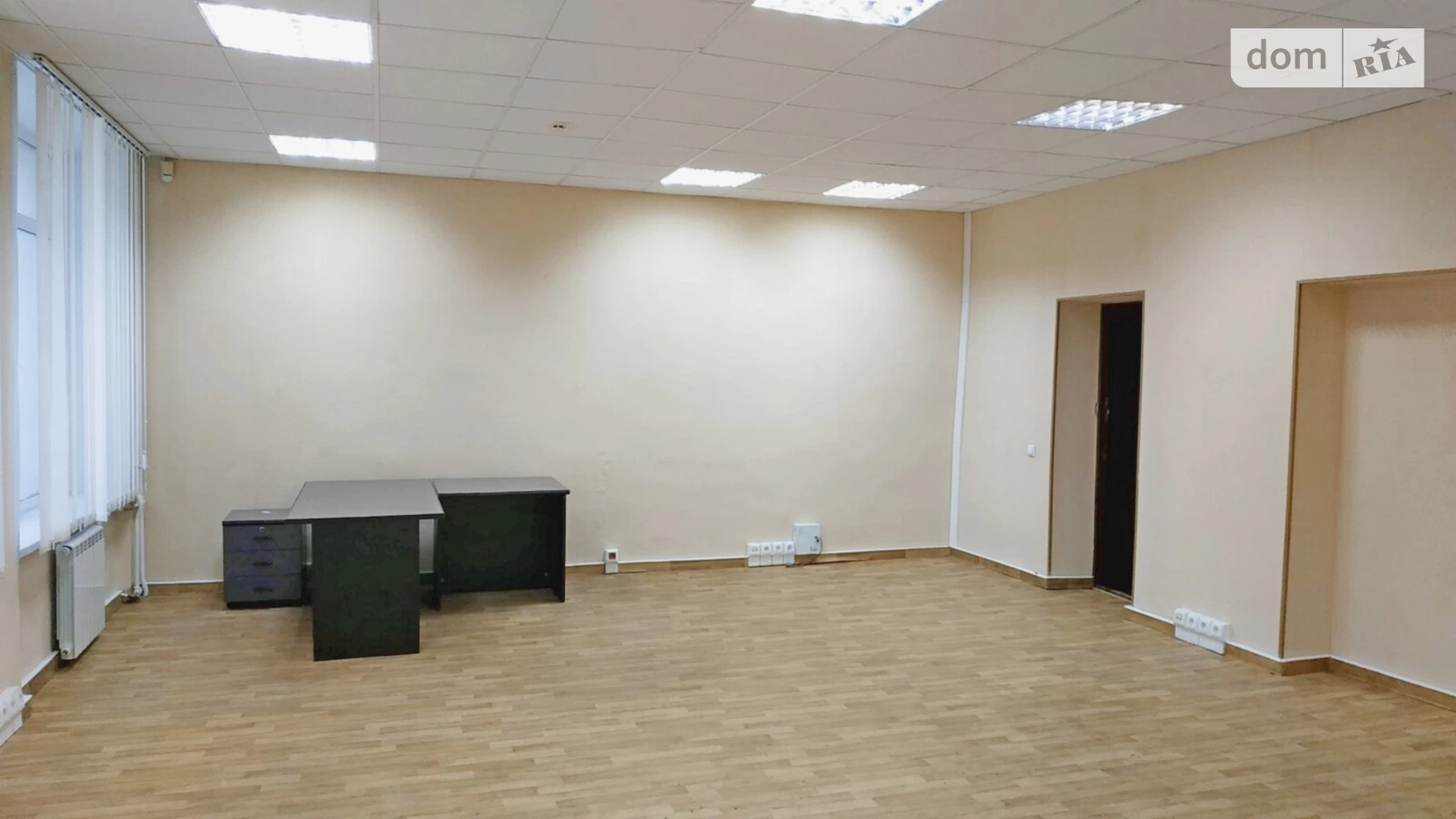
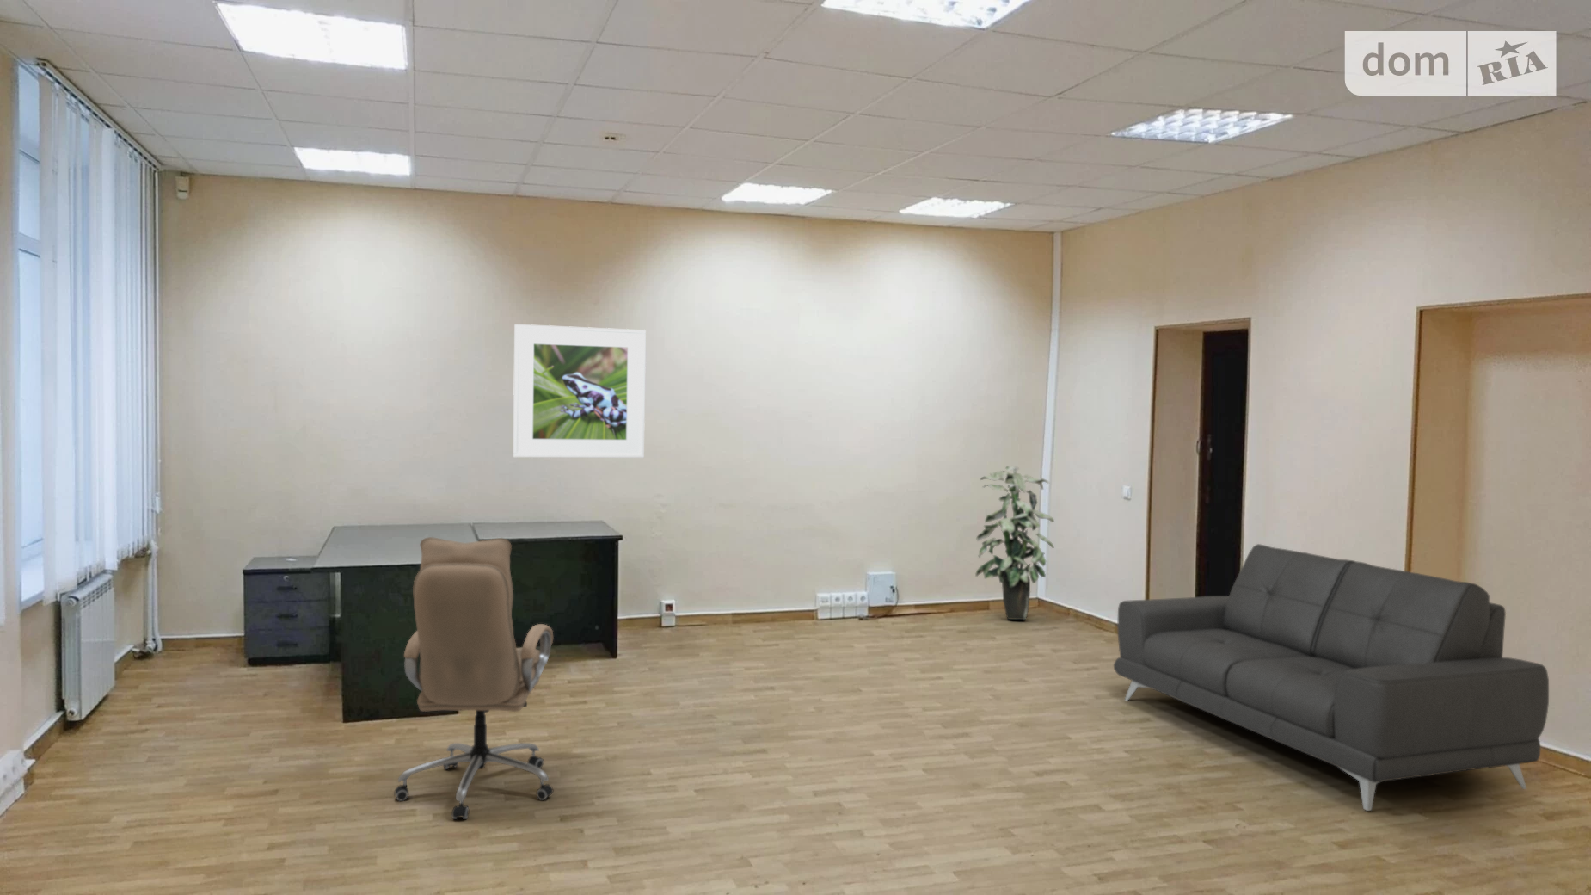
+ sofa [1112,543,1549,812]
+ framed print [512,323,647,459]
+ office chair [393,537,554,820]
+ indoor plant [975,464,1056,621]
